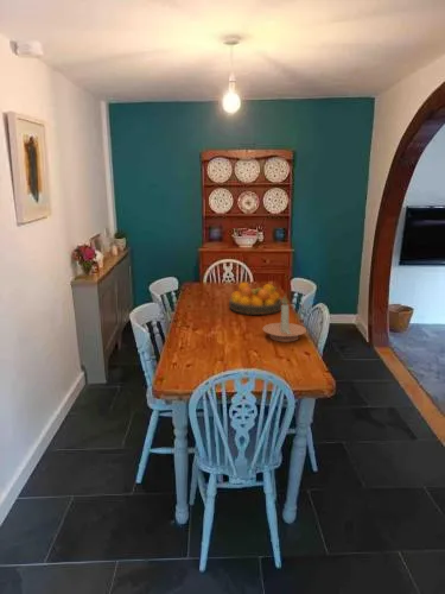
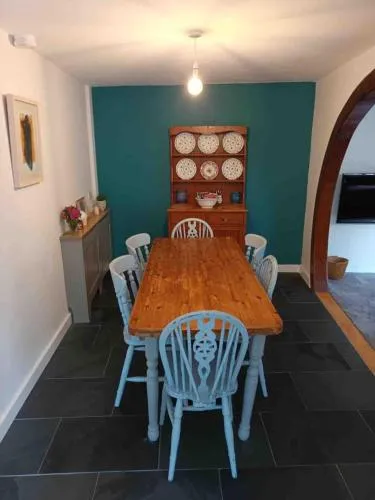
- fruit bowl [228,282,284,316]
- candle holder [262,291,307,343]
